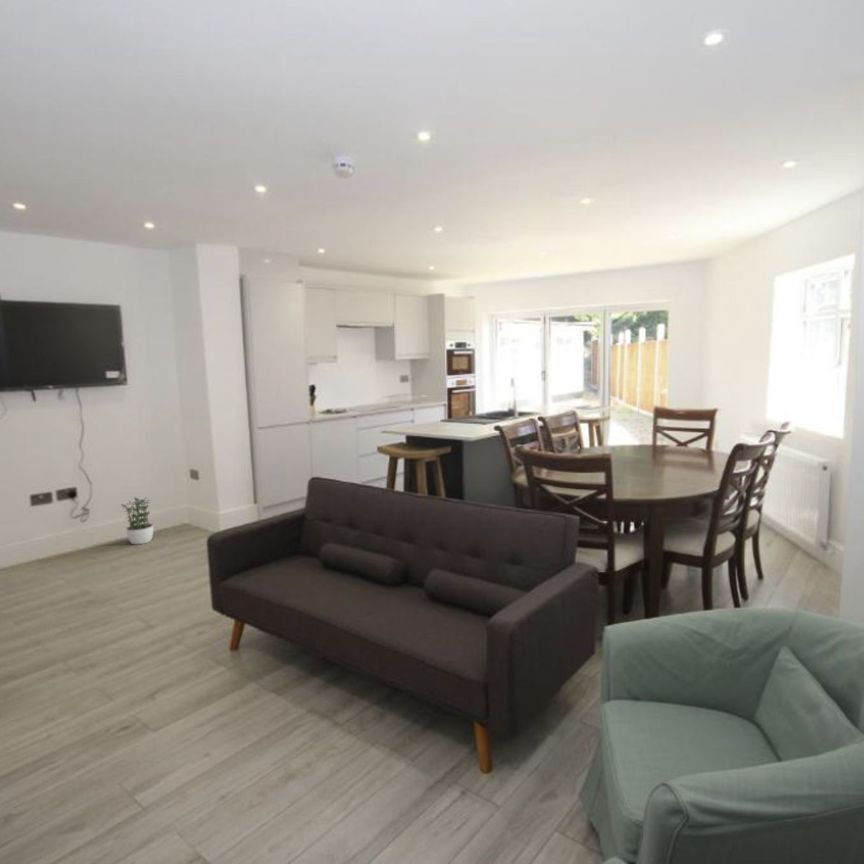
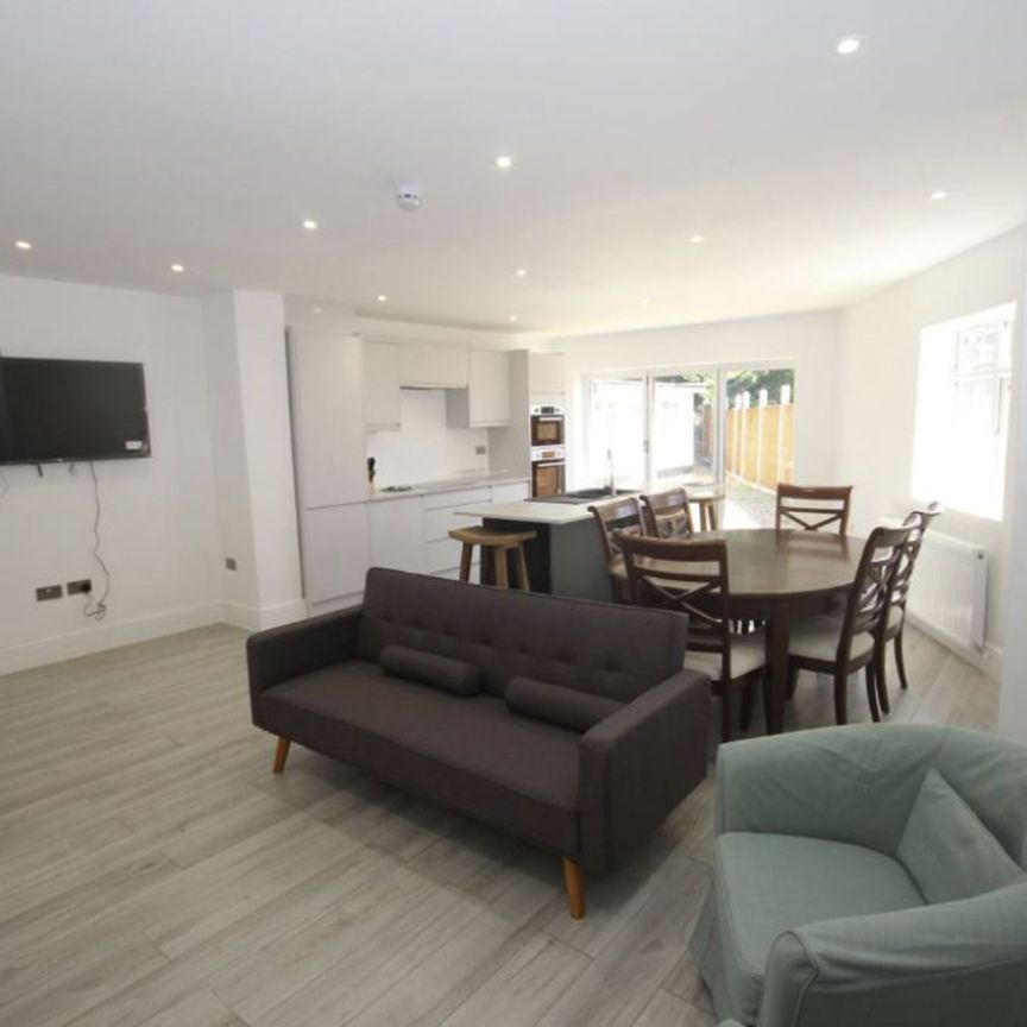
- potted plant [120,496,154,545]
